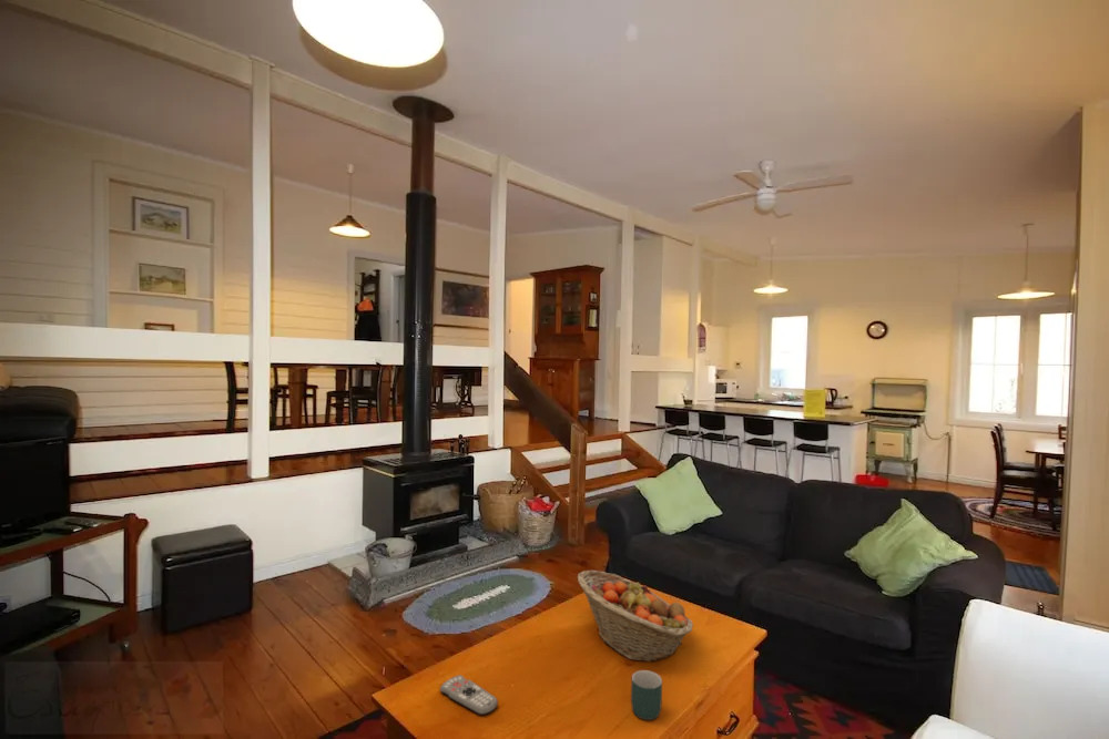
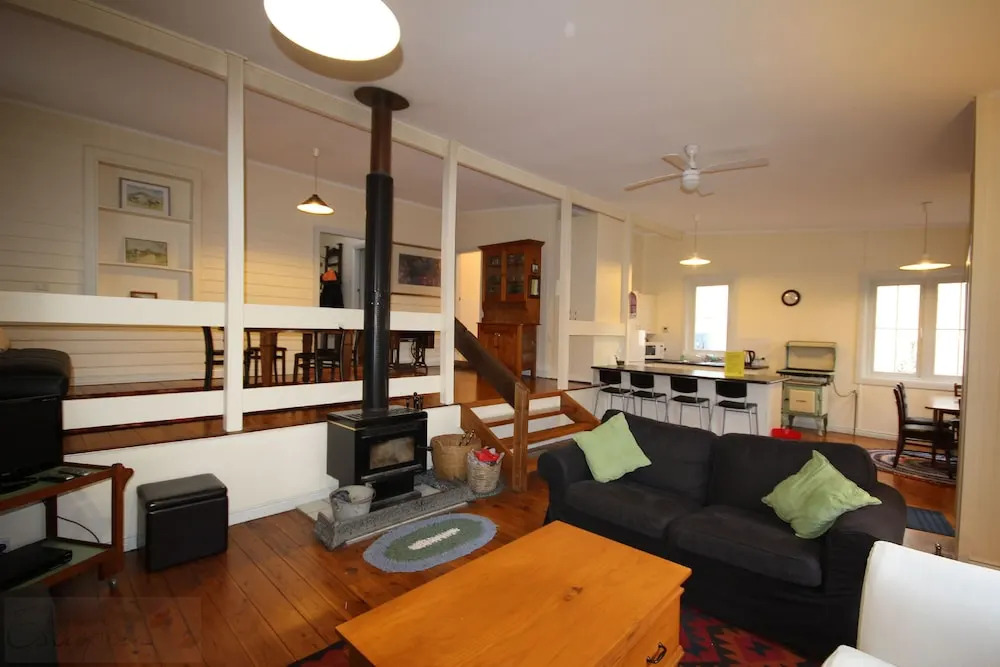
- mug [630,669,663,721]
- remote control [439,674,499,716]
- fruit basket [577,569,694,663]
